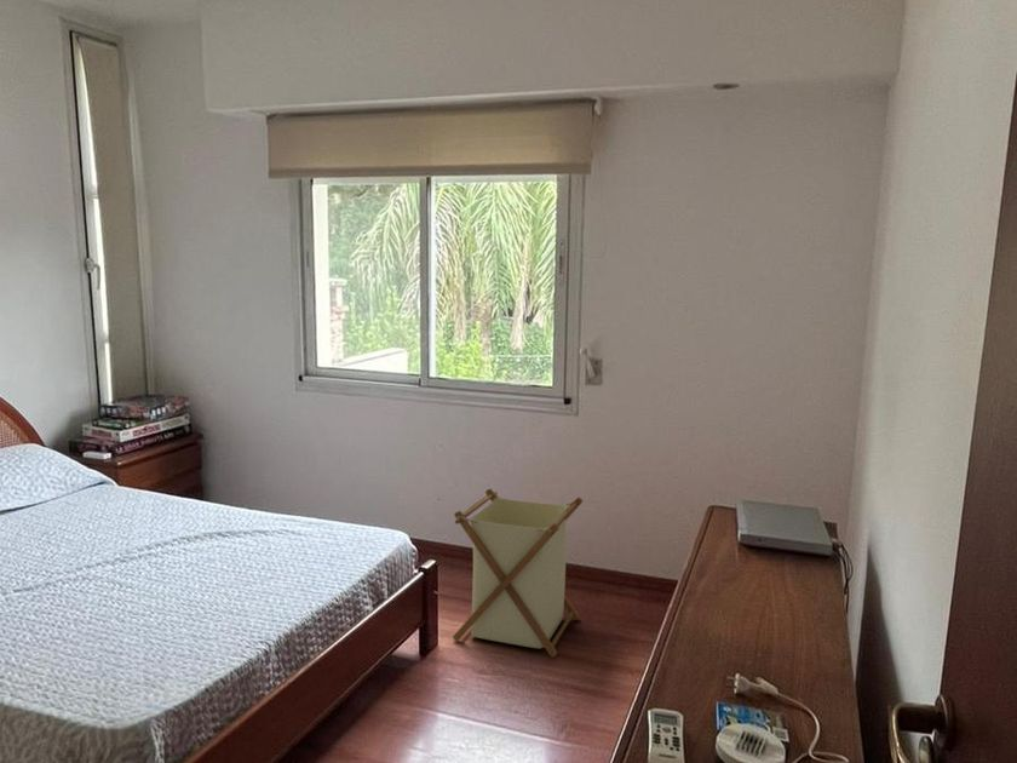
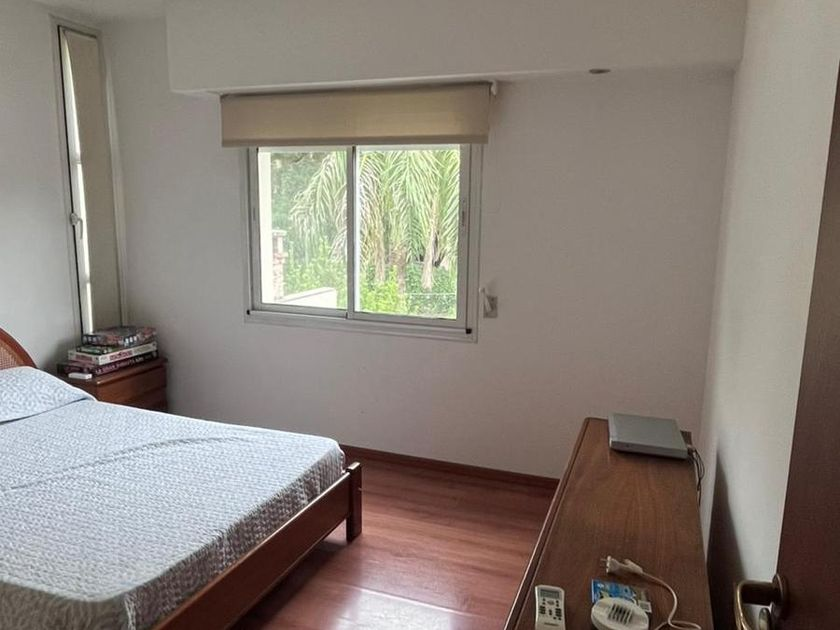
- laundry basket [452,487,584,659]
